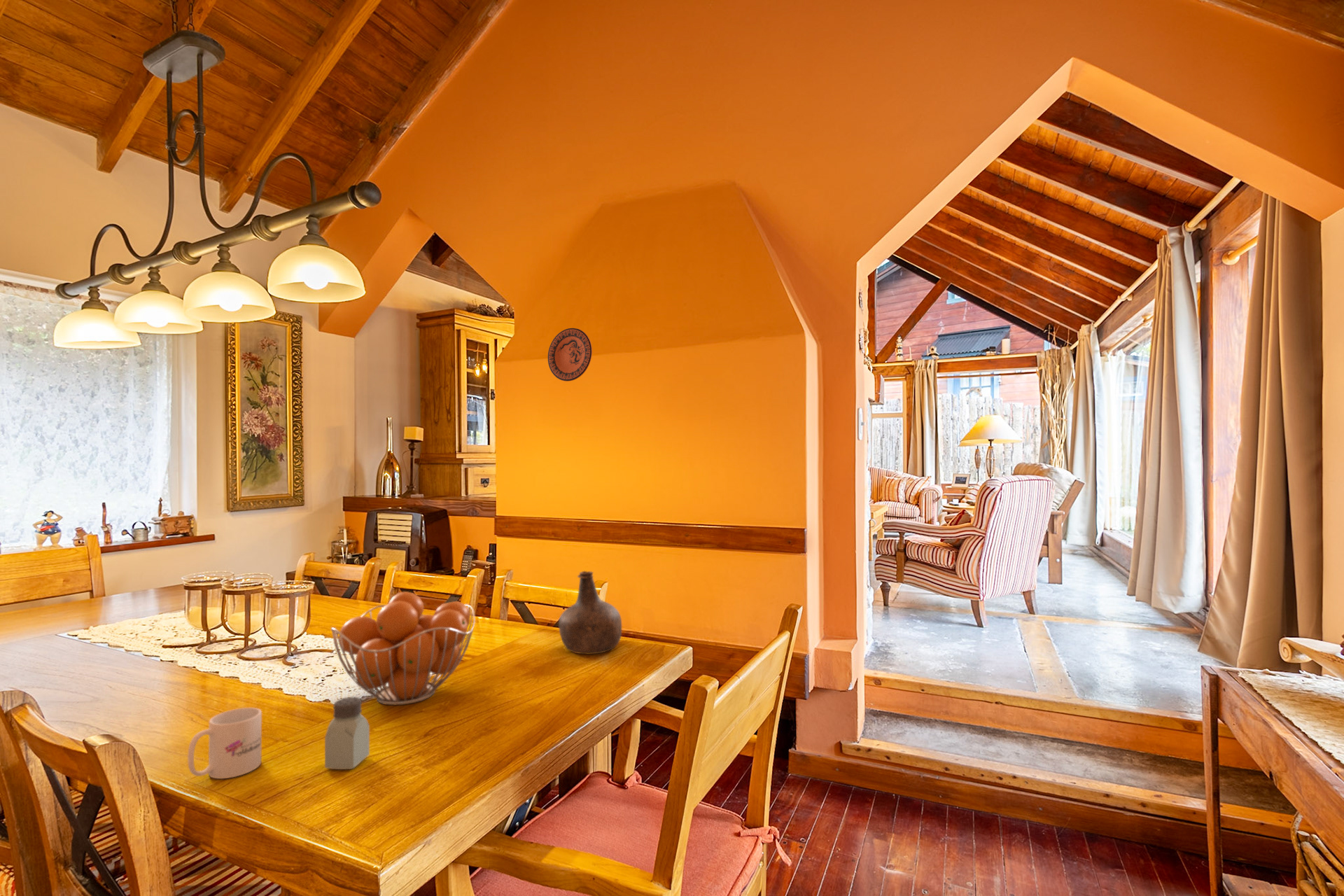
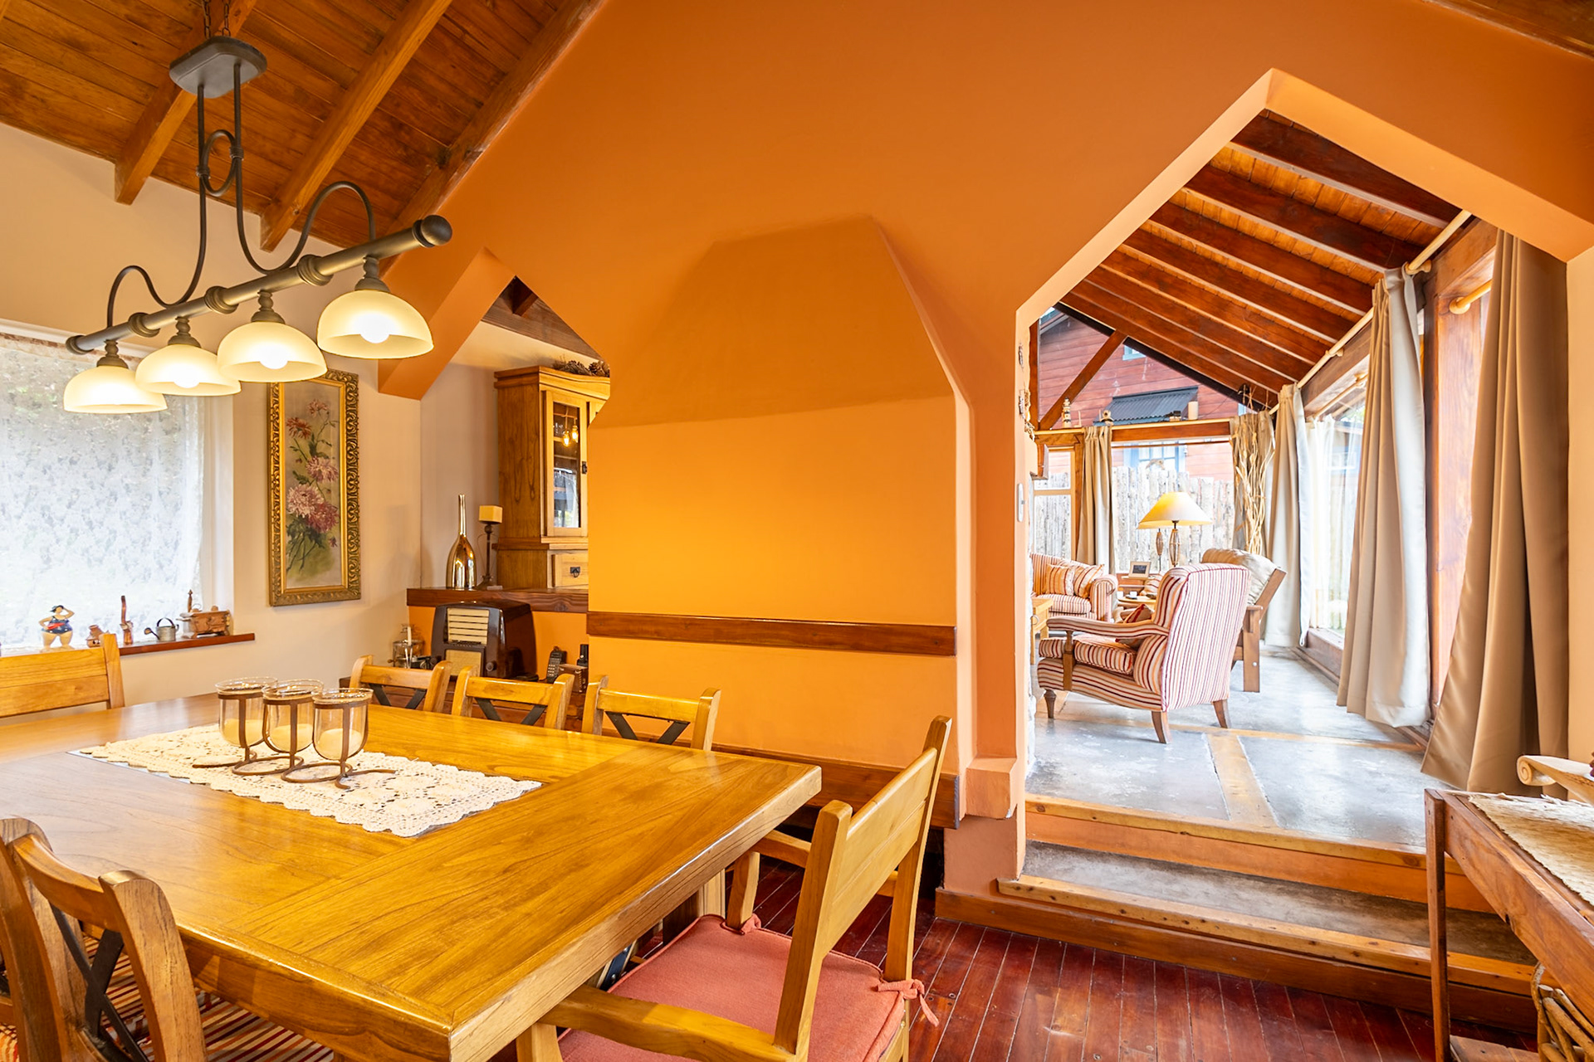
- decorative plate [547,328,593,382]
- bottle [558,570,622,655]
- mug [187,707,262,779]
- fruit basket [330,591,476,706]
- saltshaker [324,696,370,770]
